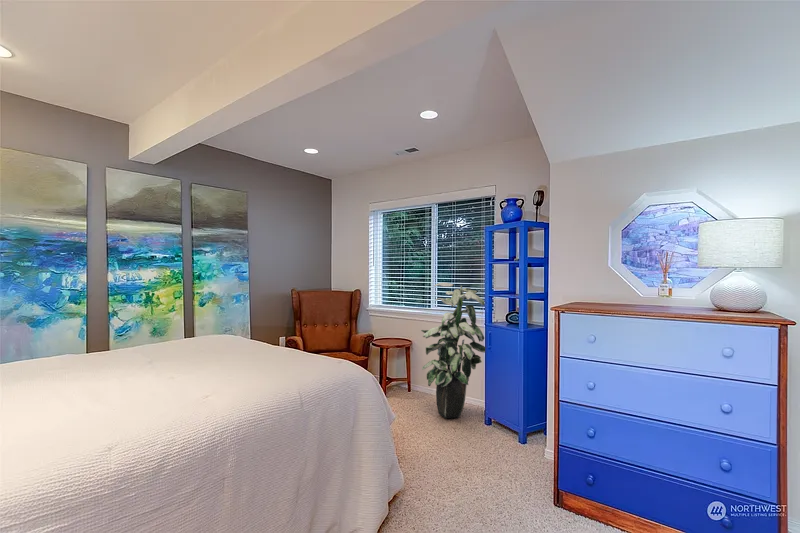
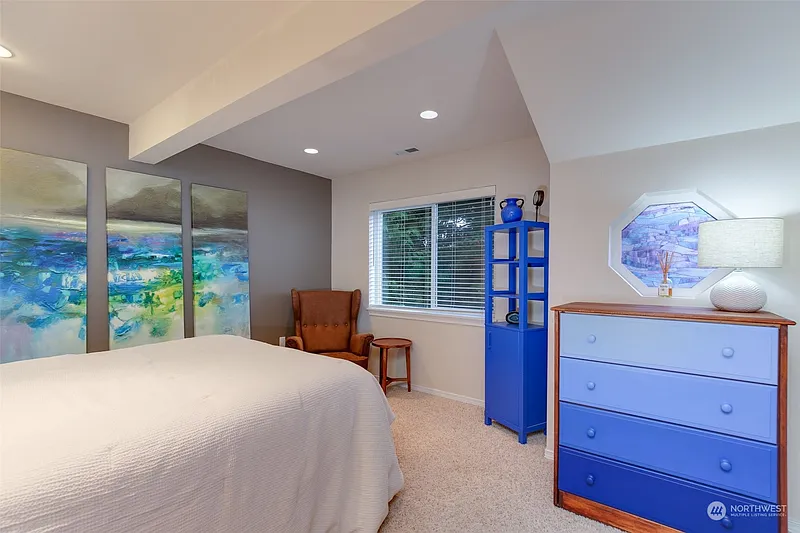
- indoor plant [420,282,486,419]
